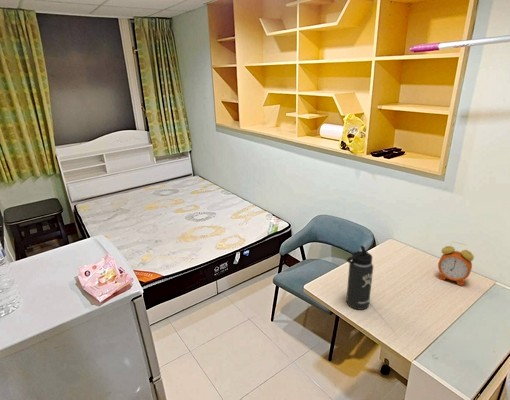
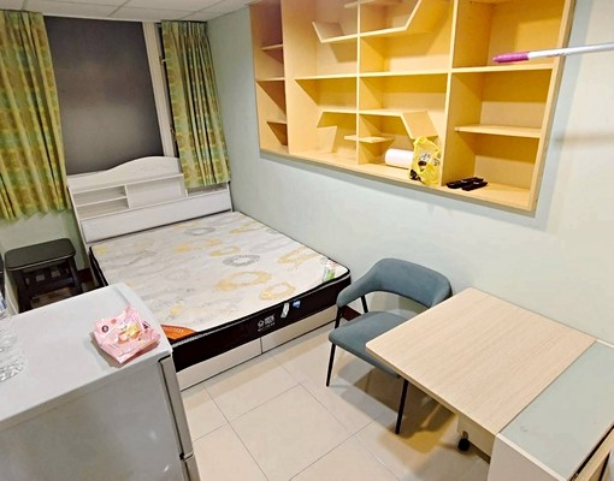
- alarm clock [437,241,475,287]
- thermos bottle [345,245,374,311]
